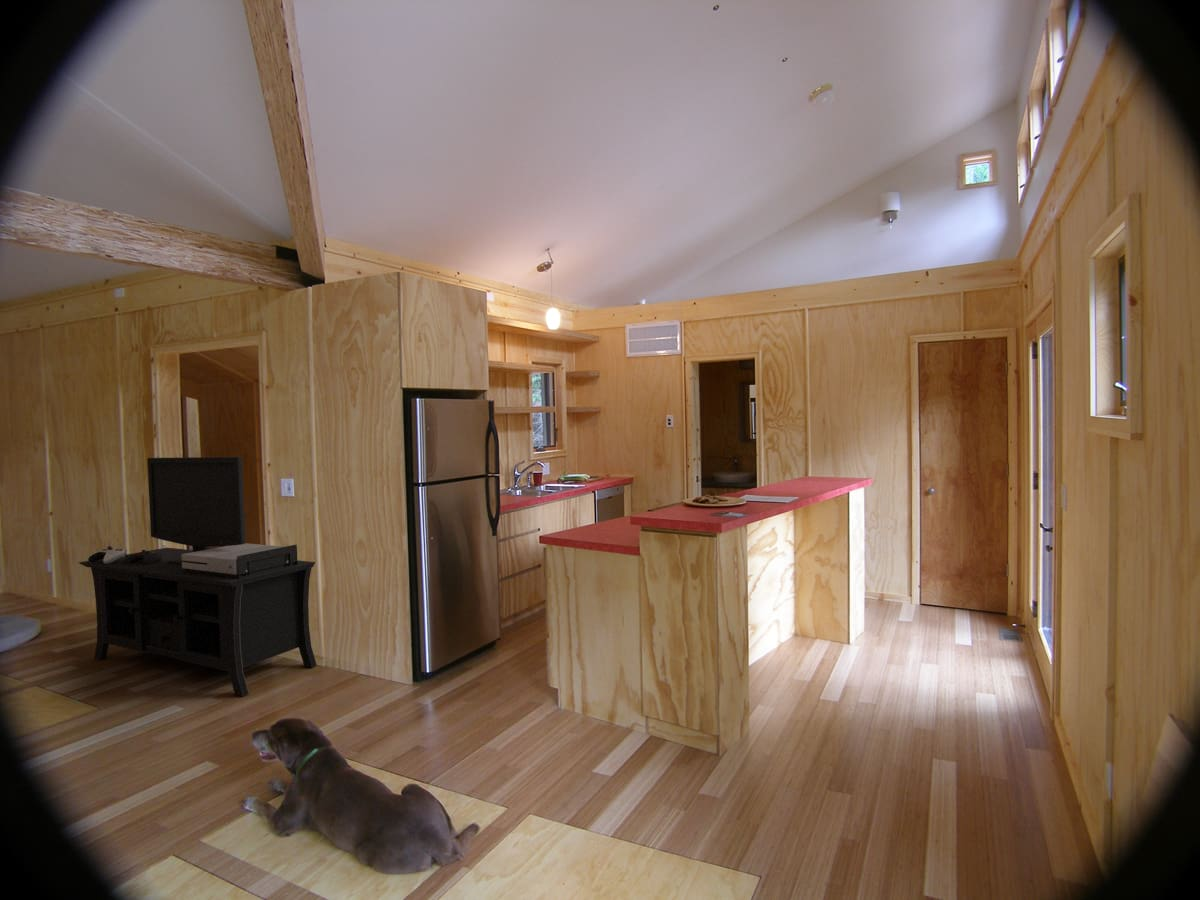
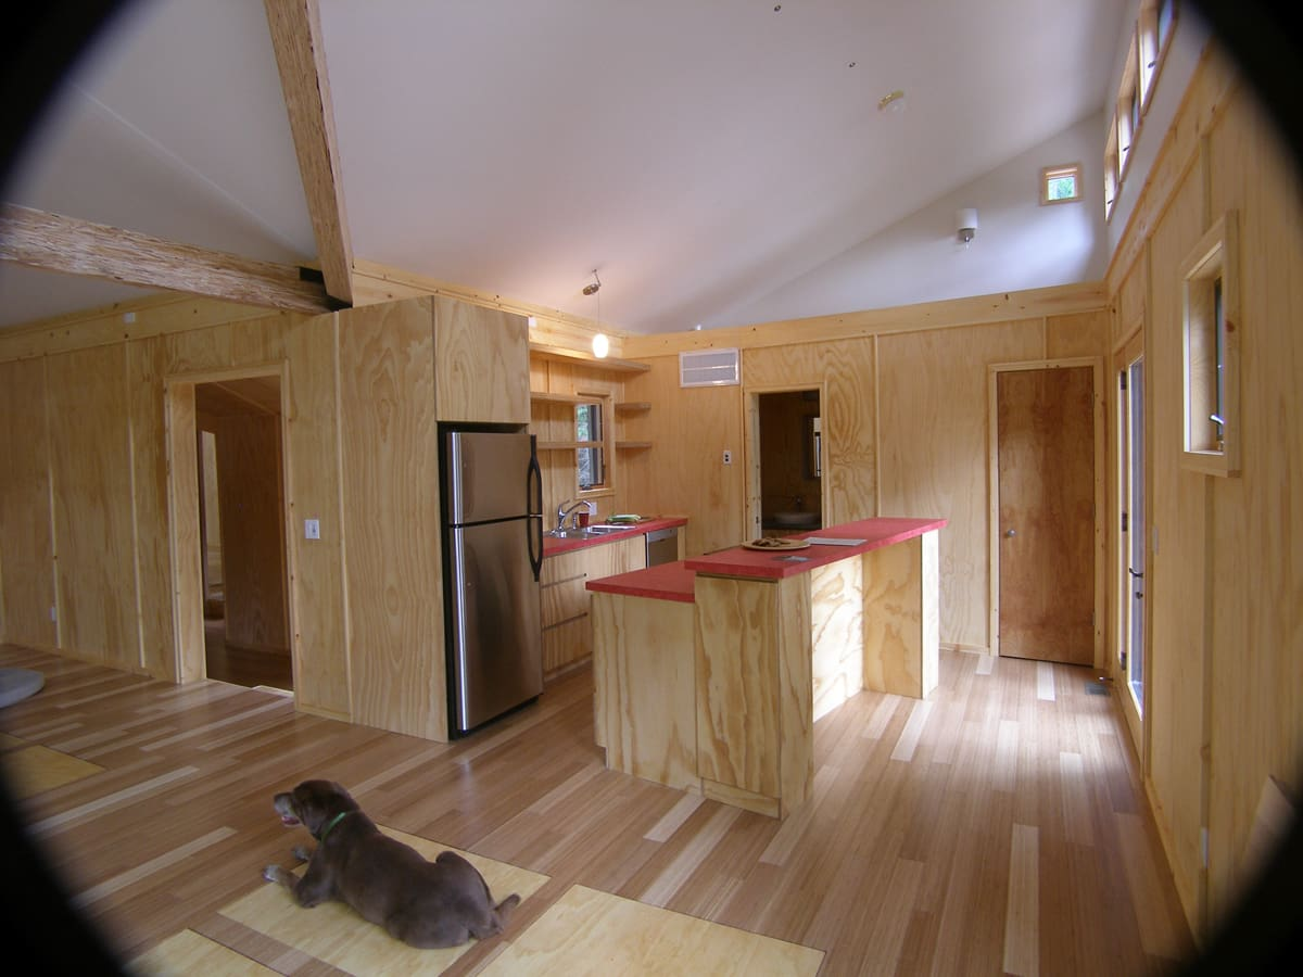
- media console [77,456,318,697]
